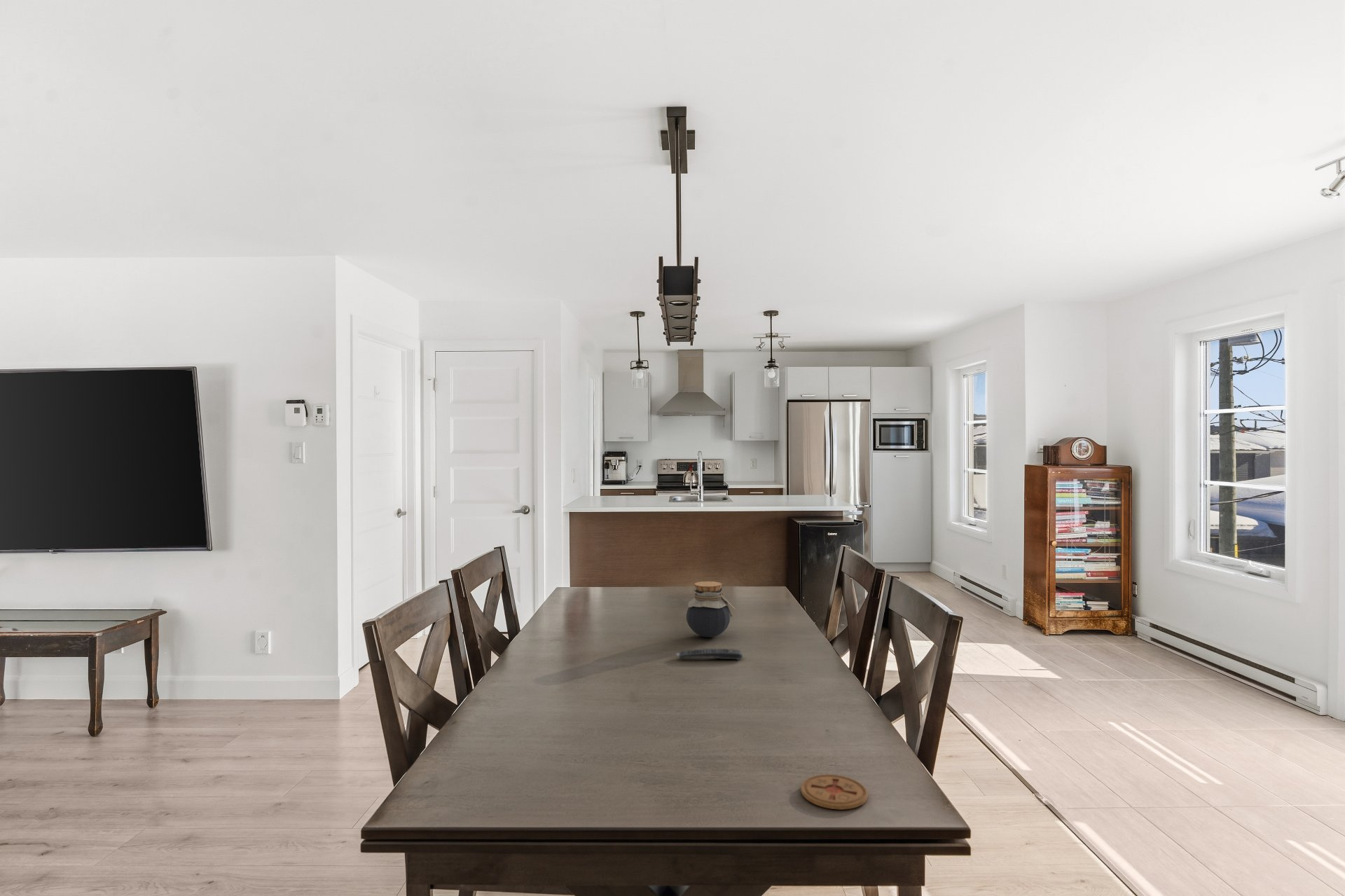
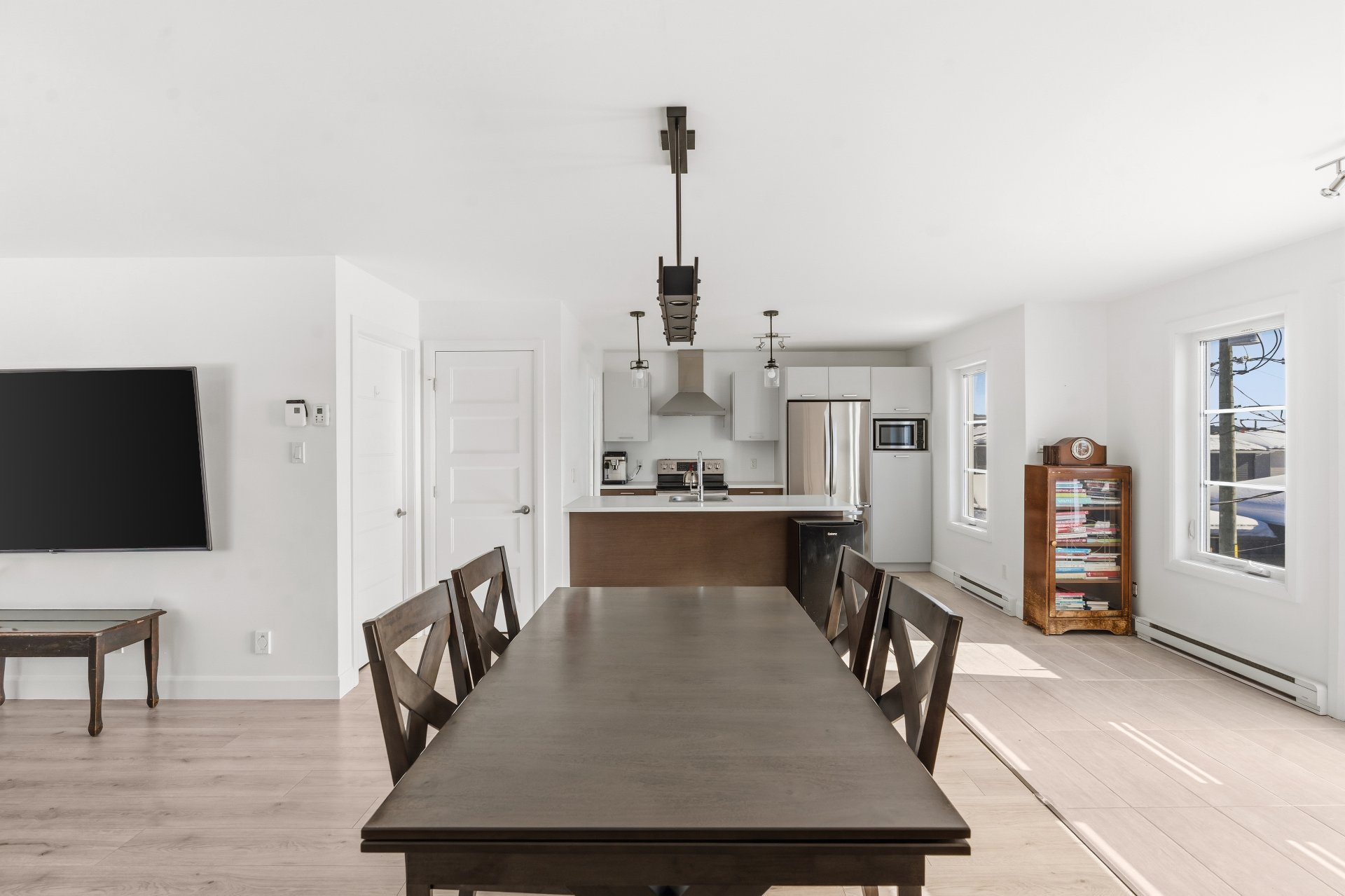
- jar [686,581,736,638]
- coaster [800,773,869,811]
- remote control [675,648,743,661]
